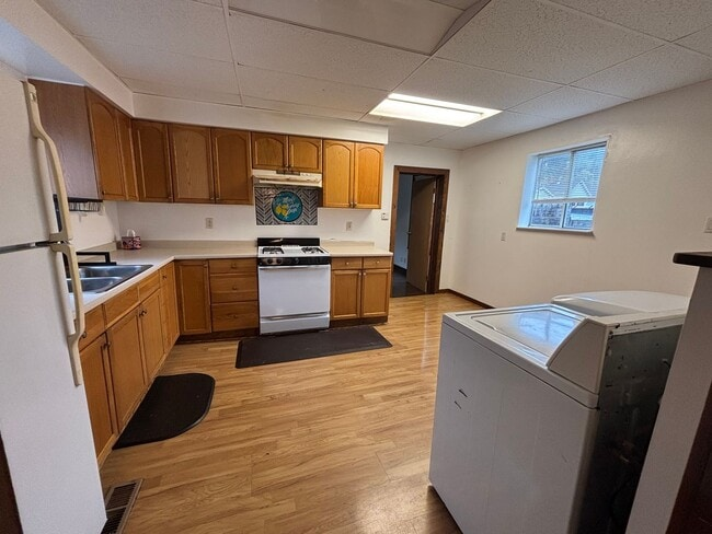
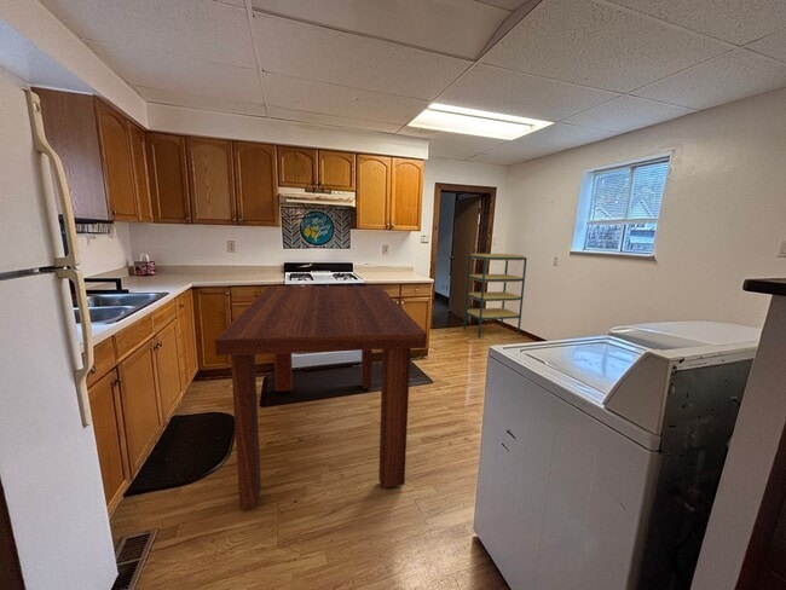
+ shelving unit [462,253,528,339]
+ dining table [214,285,428,510]
